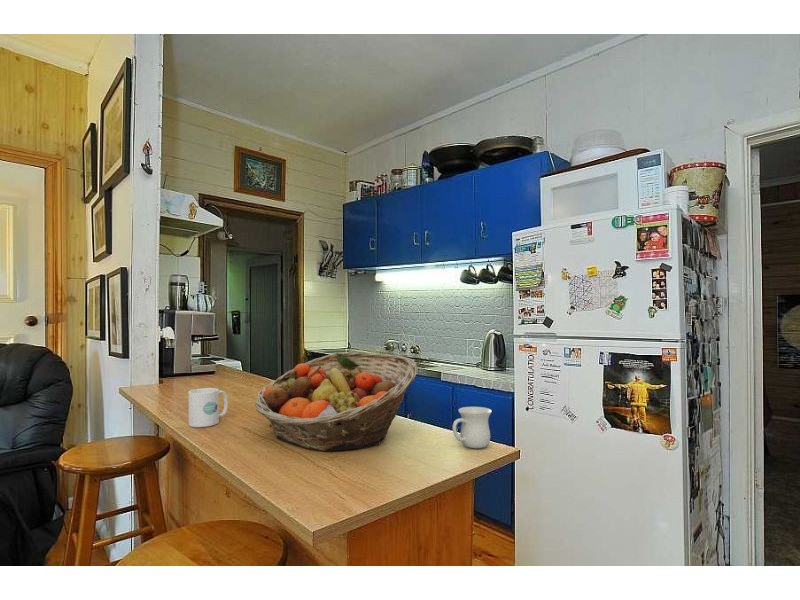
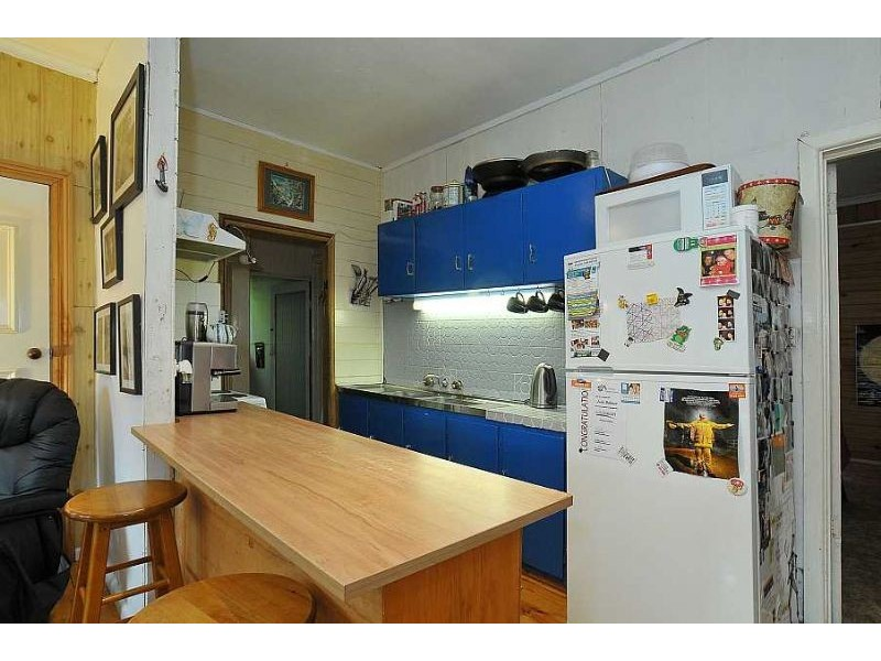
- mug [451,406,493,449]
- fruit basket [254,351,418,452]
- mug [188,387,229,428]
